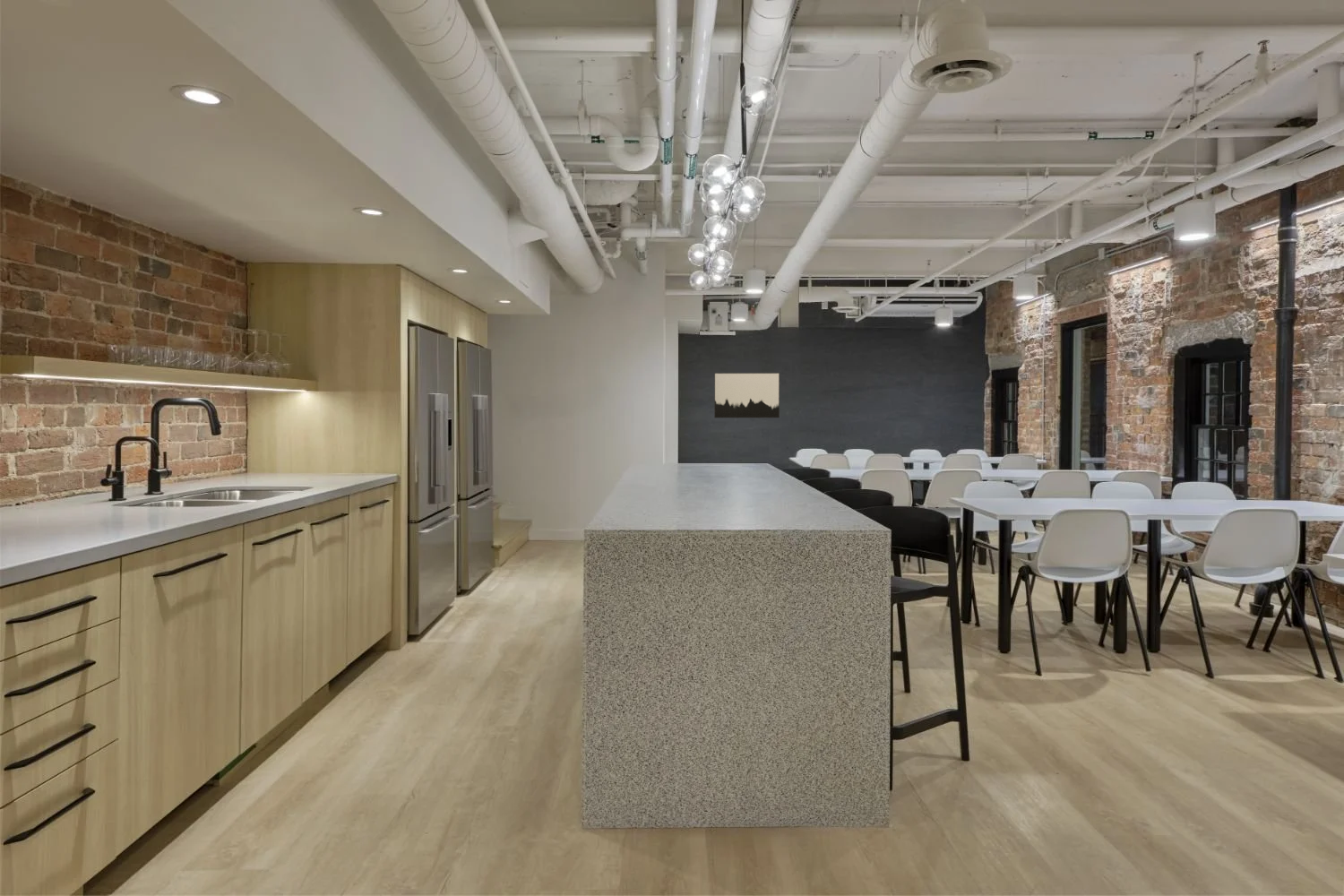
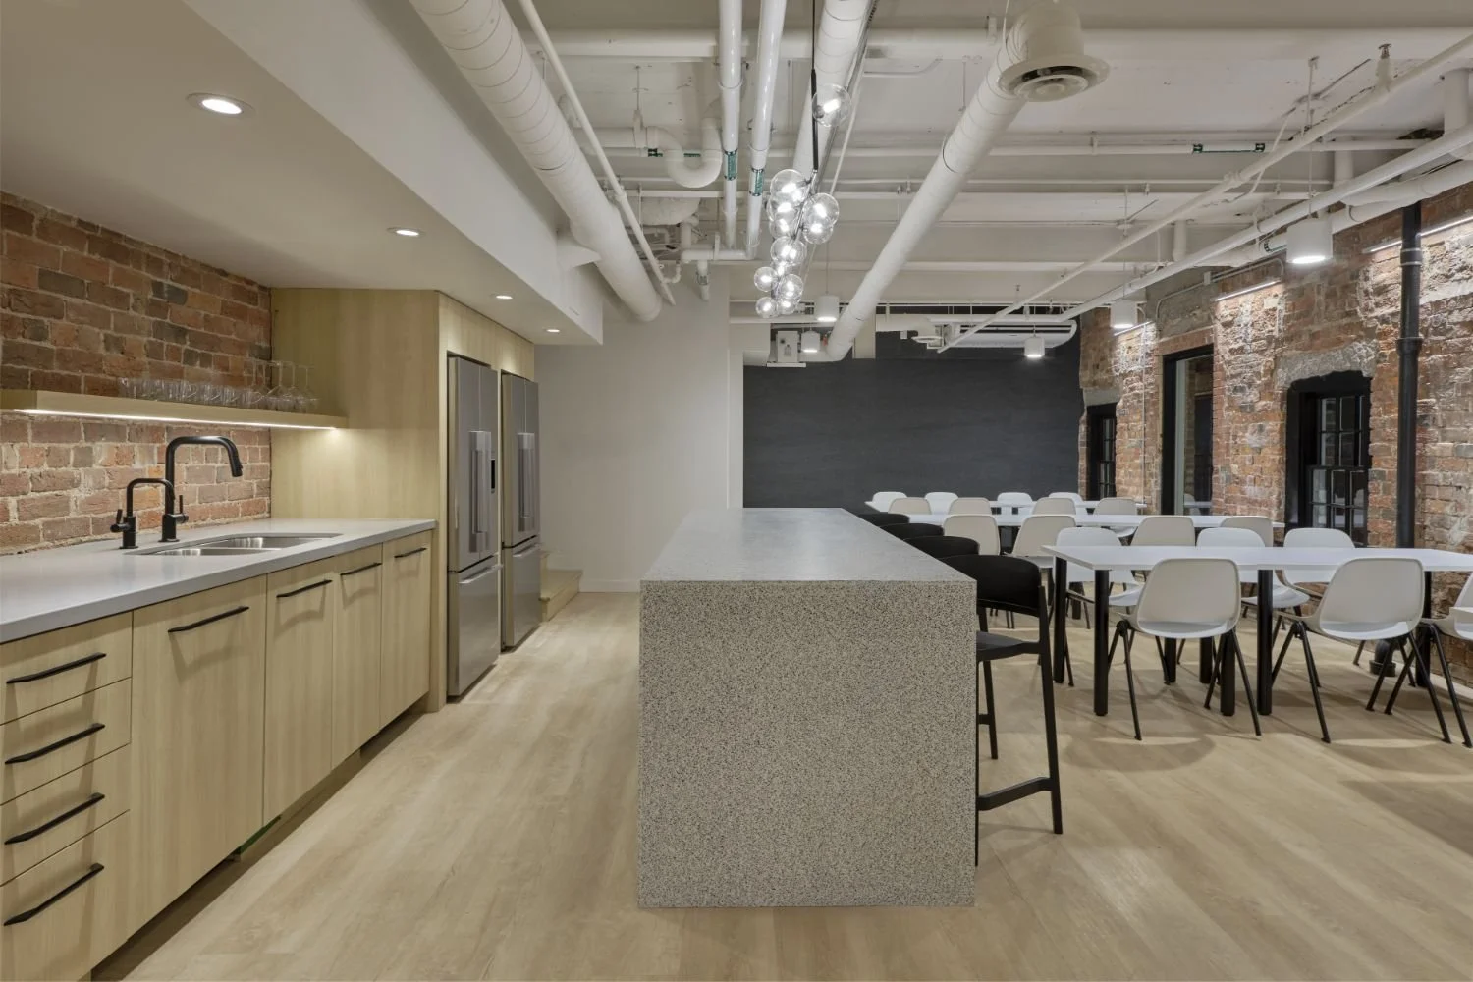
- wall art [713,372,780,418]
